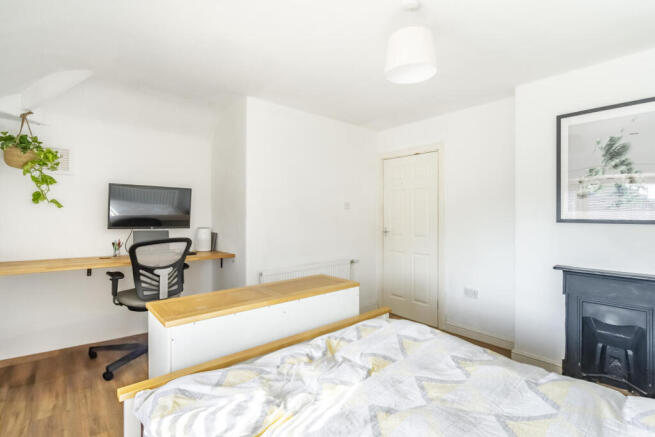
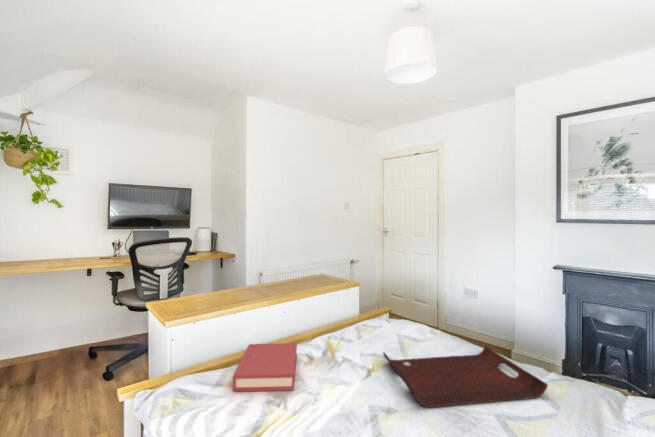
+ hardback book [231,342,298,392]
+ serving tray [382,345,549,409]
